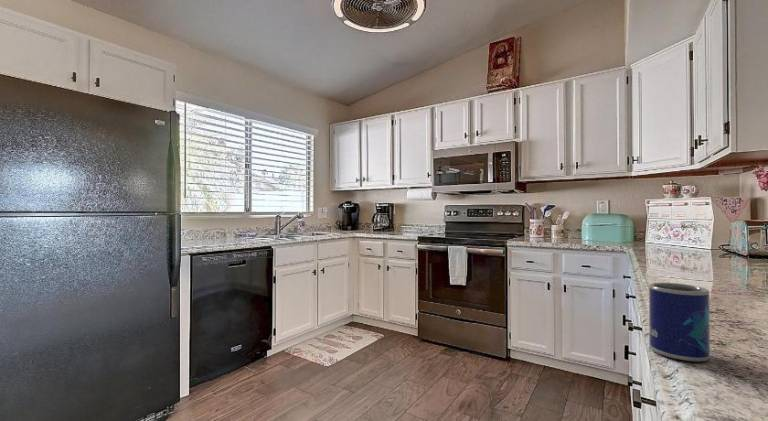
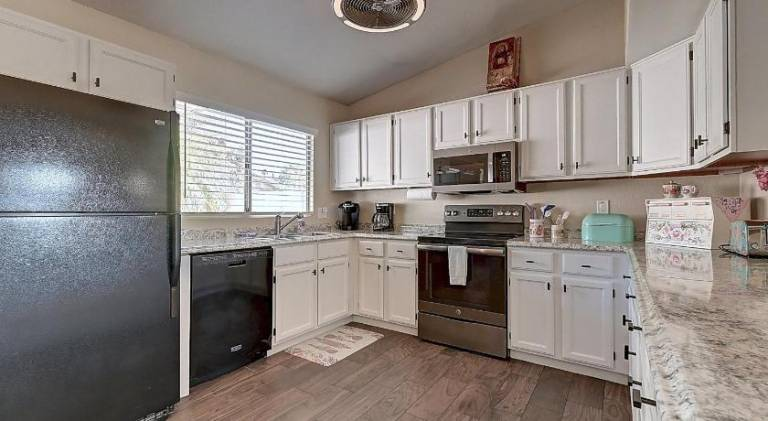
- mug [648,282,711,362]
